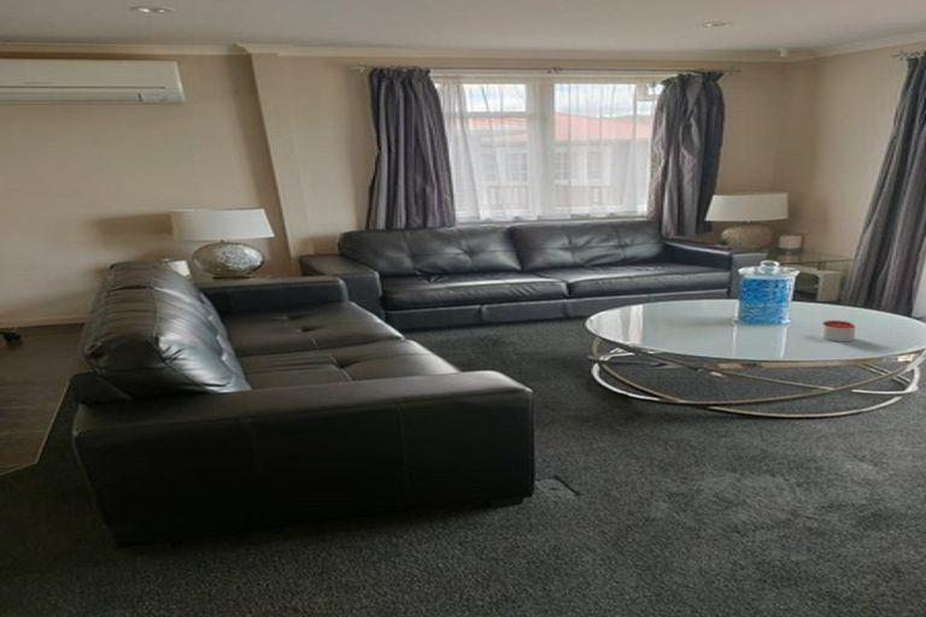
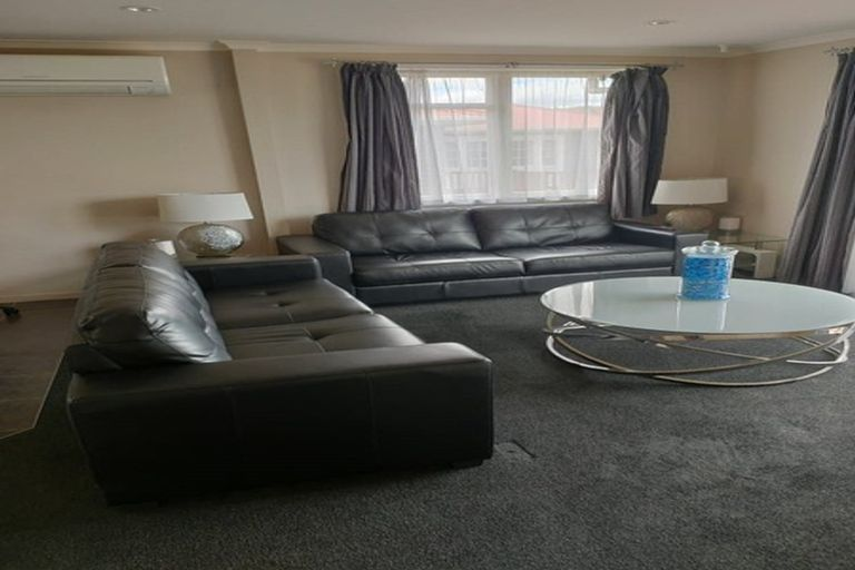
- candle [820,319,856,343]
